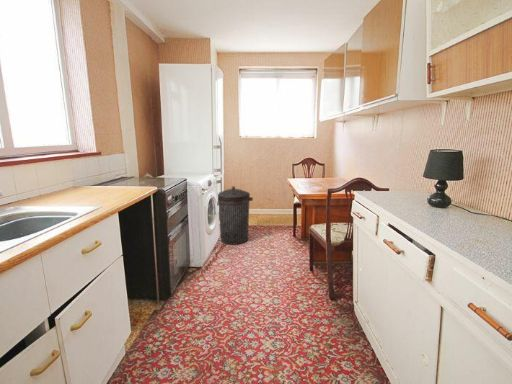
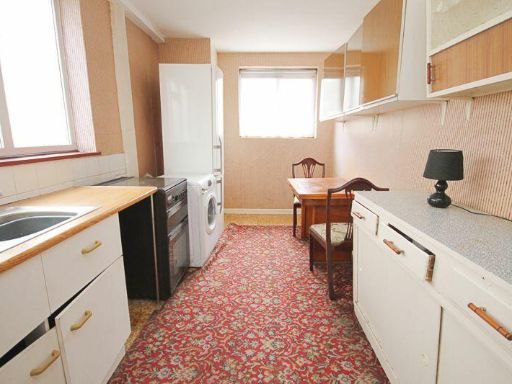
- trash can [217,185,254,246]
